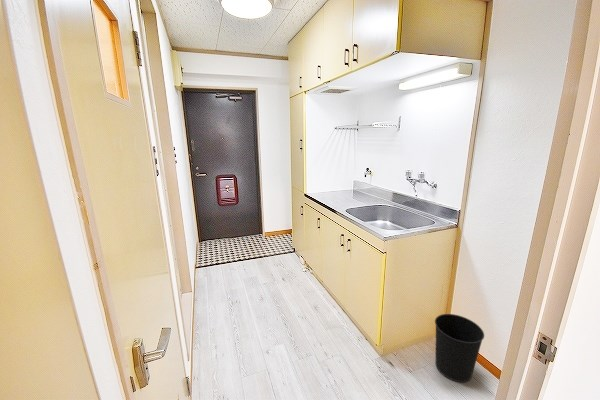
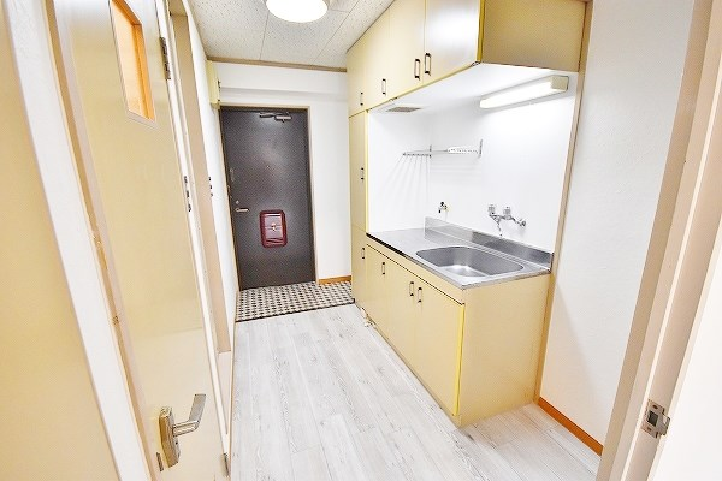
- wastebasket [434,313,485,383]
